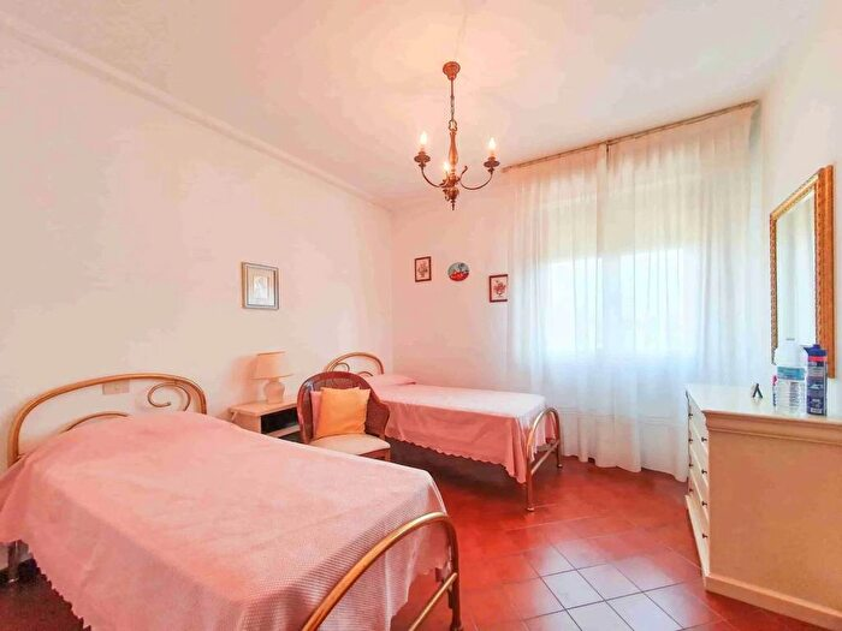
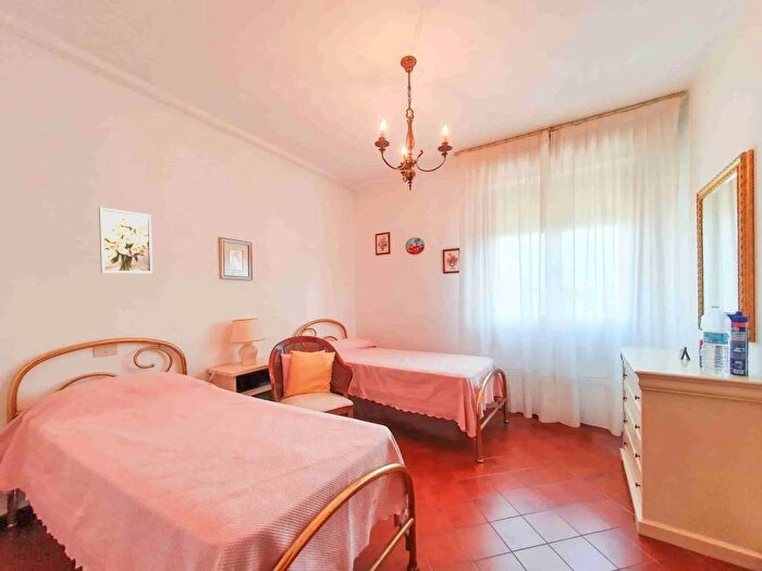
+ wall art [98,207,153,274]
